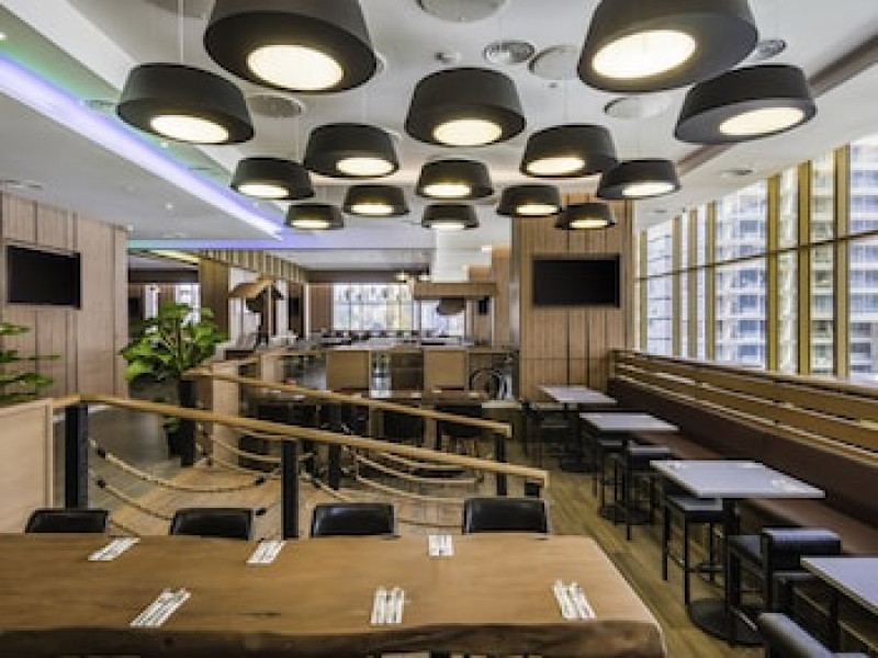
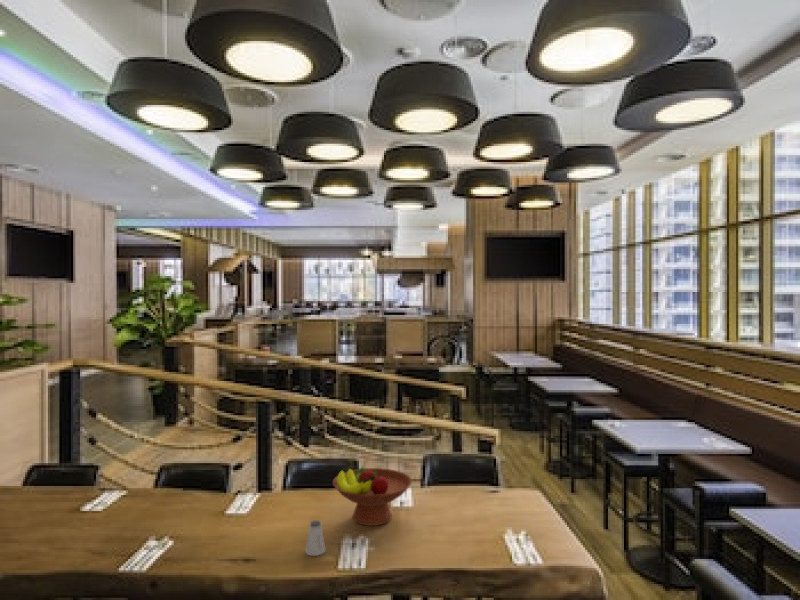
+ saltshaker [304,519,327,557]
+ fruit bowl [332,466,413,527]
